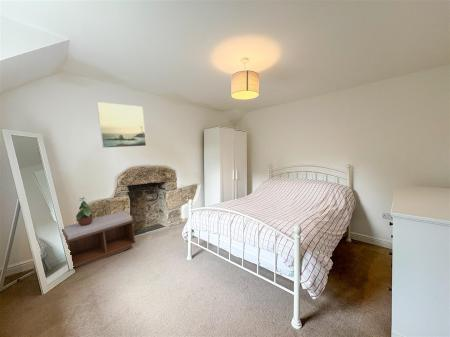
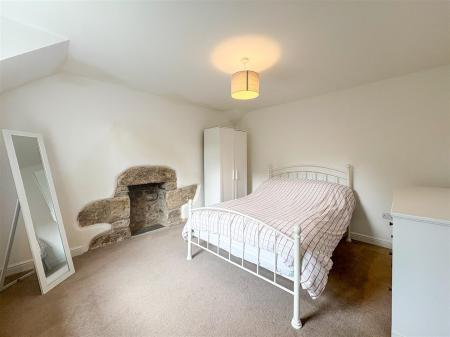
- potted plant [75,196,94,226]
- bench [62,210,137,268]
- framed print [96,101,147,149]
